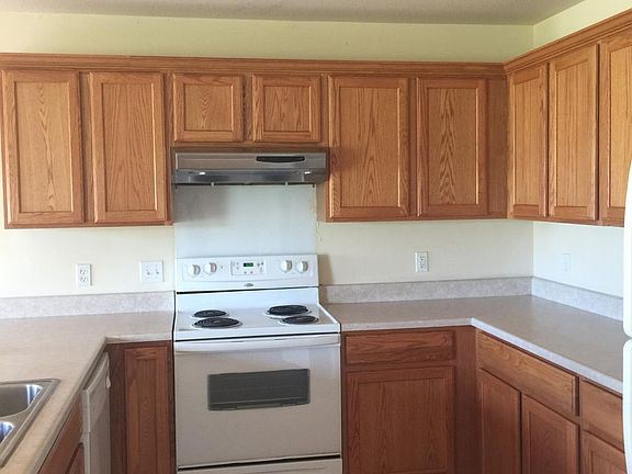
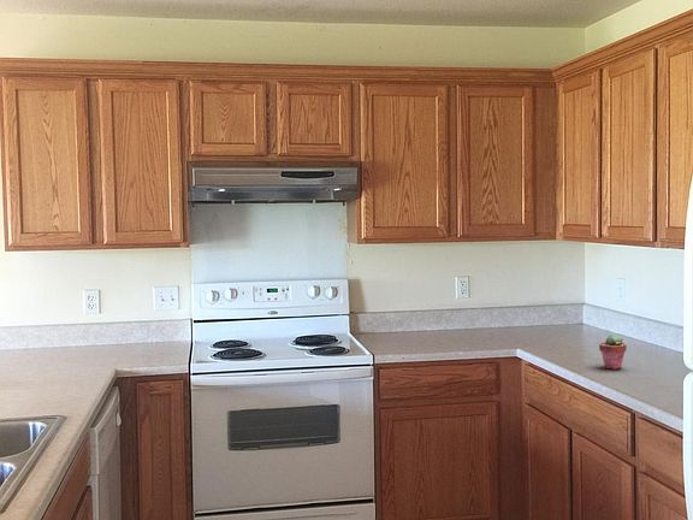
+ potted succulent [598,333,628,371]
